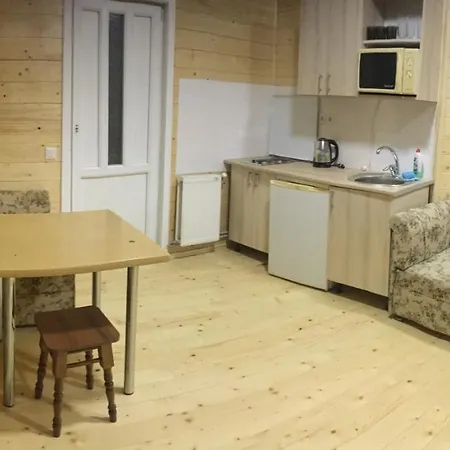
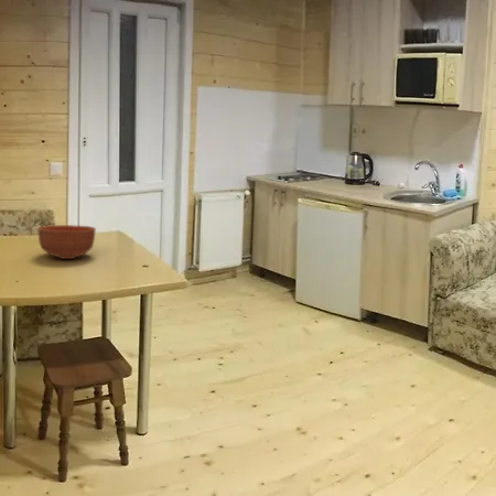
+ bowl [36,224,97,260]
